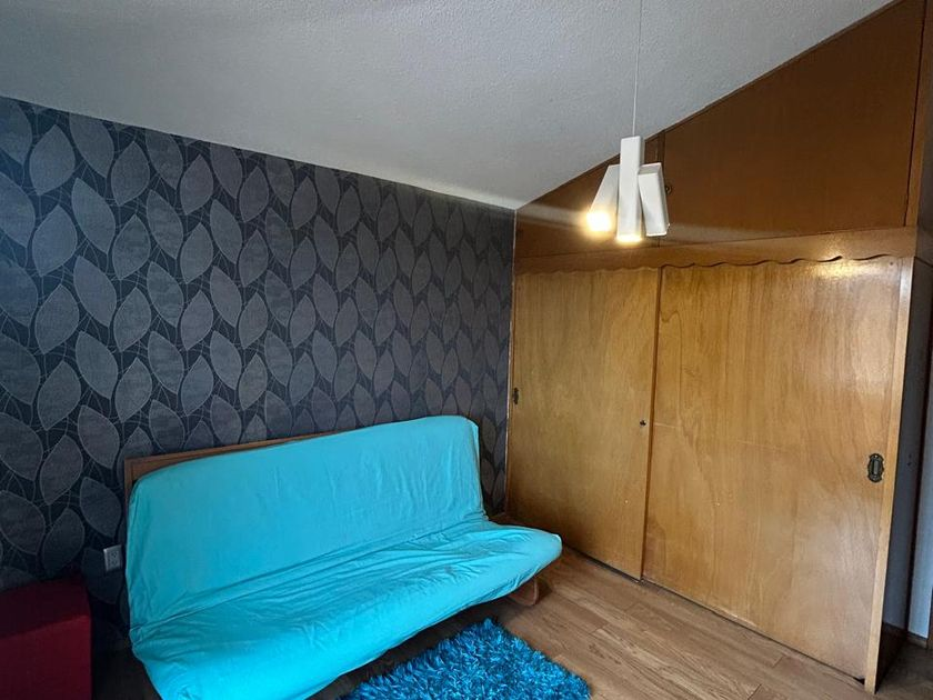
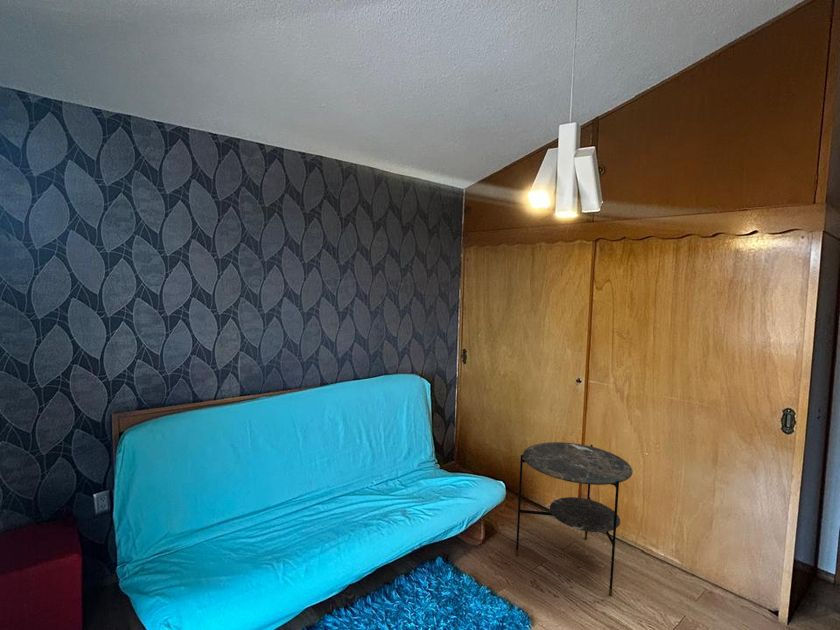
+ side table [515,441,634,597]
